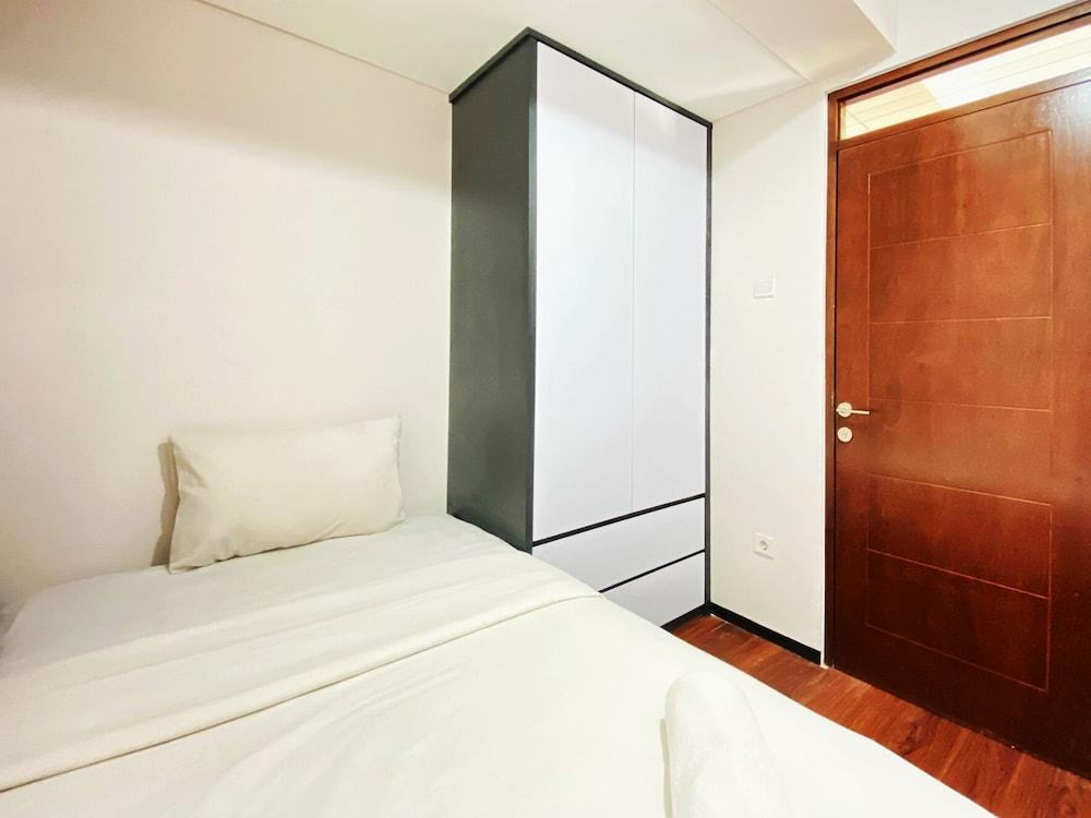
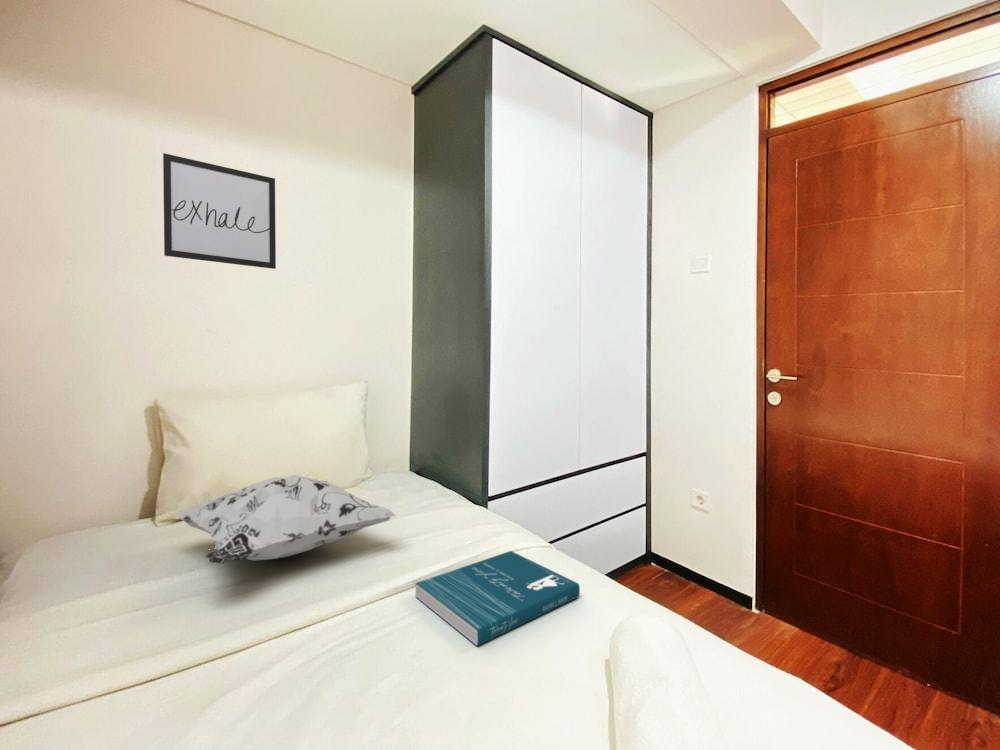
+ decorative pillow [172,474,398,565]
+ book [415,550,581,647]
+ wall art [162,152,277,270]
